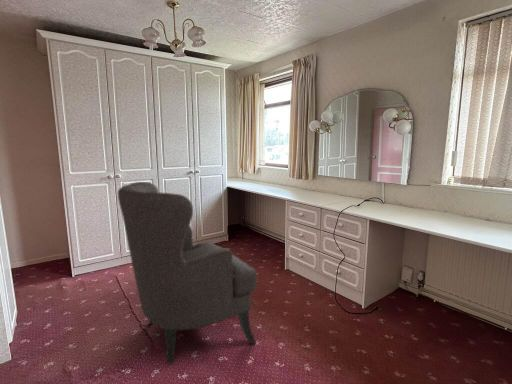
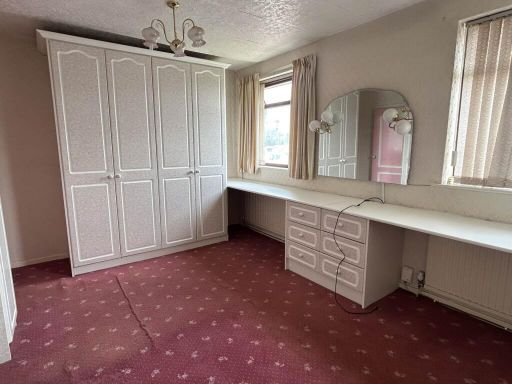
- chair [117,181,258,365]
